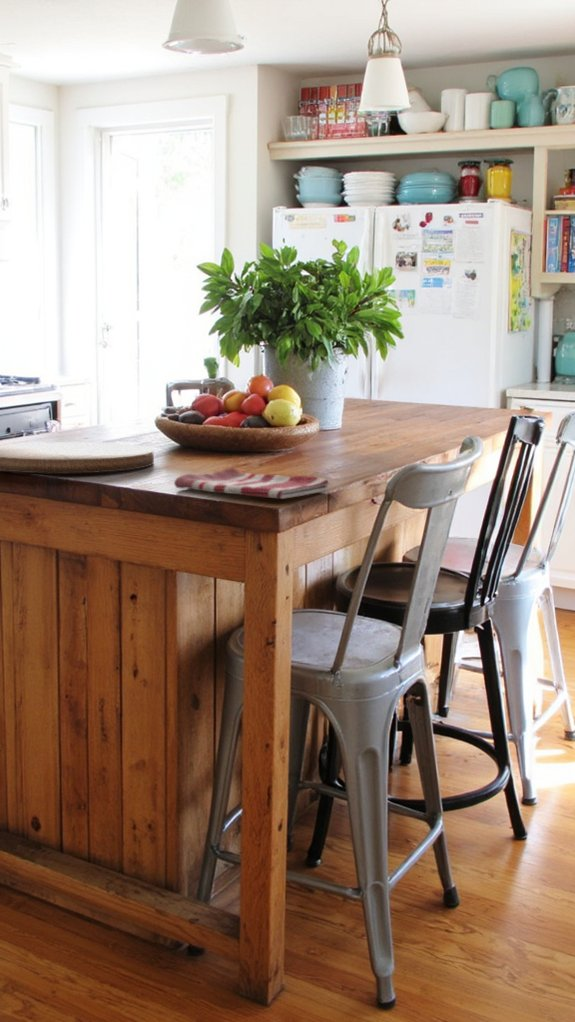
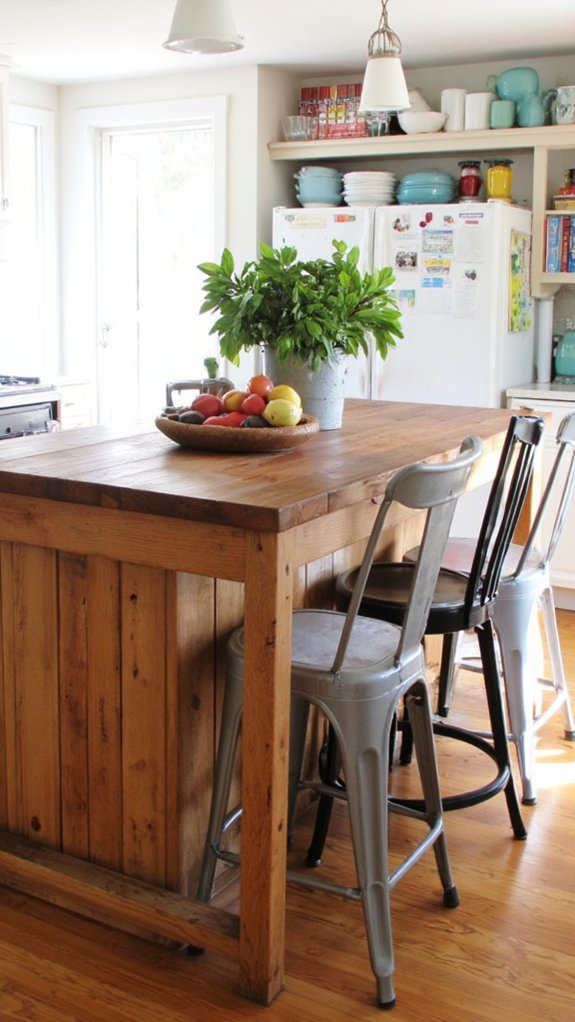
- cutting board [0,441,155,474]
- dish towel [173,467,330,500]
